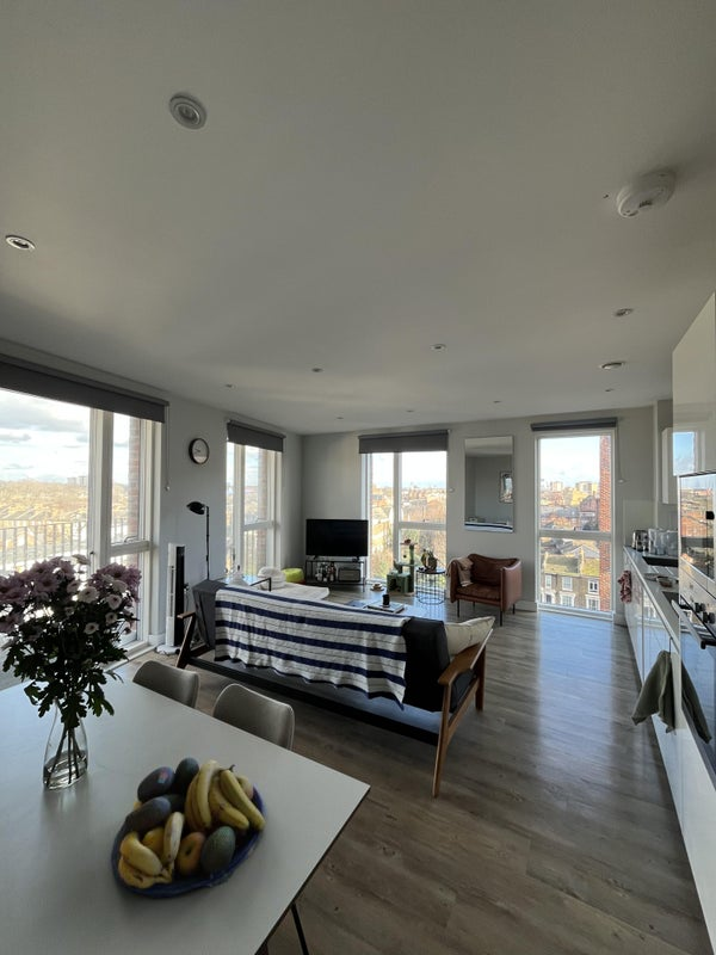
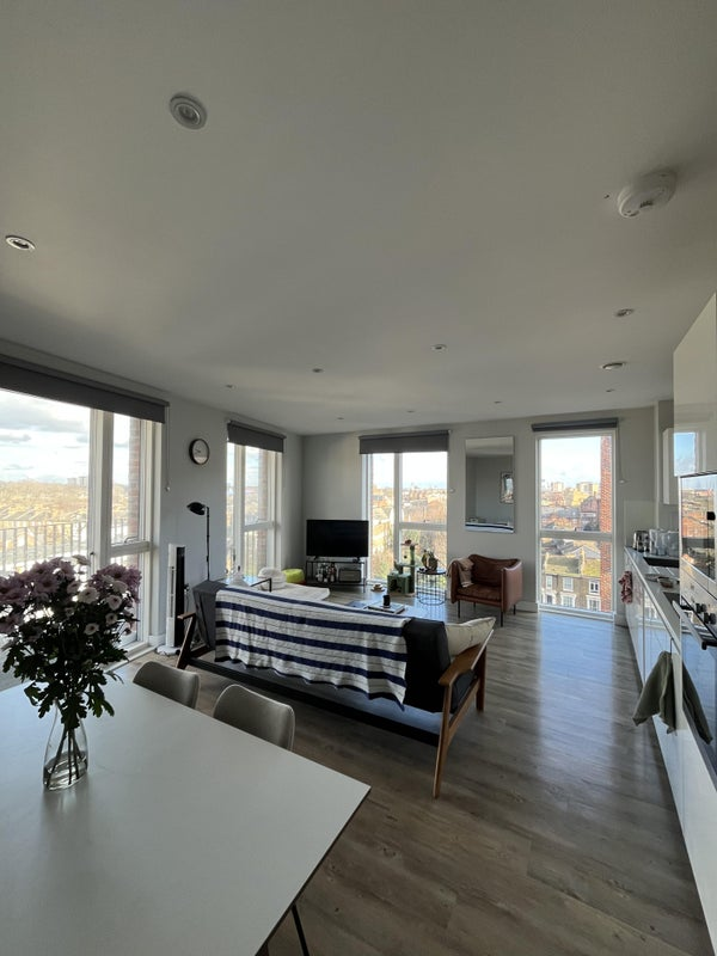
- fruit bowl [110,757,266,899]
